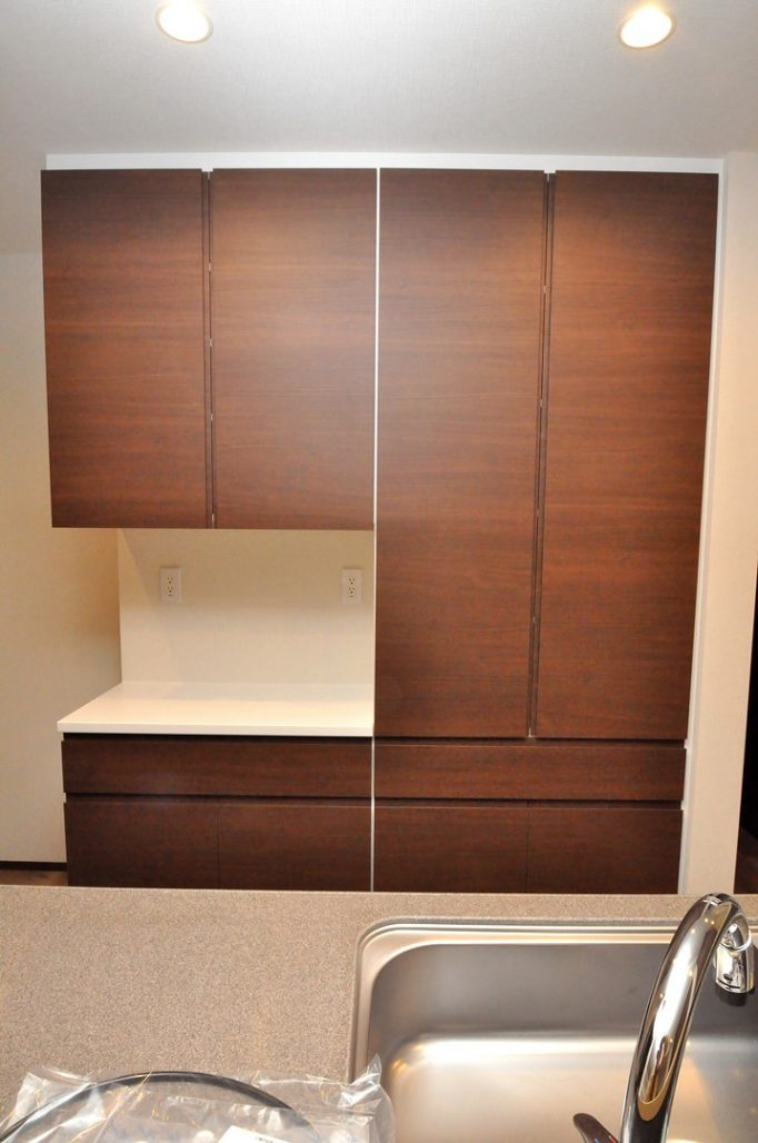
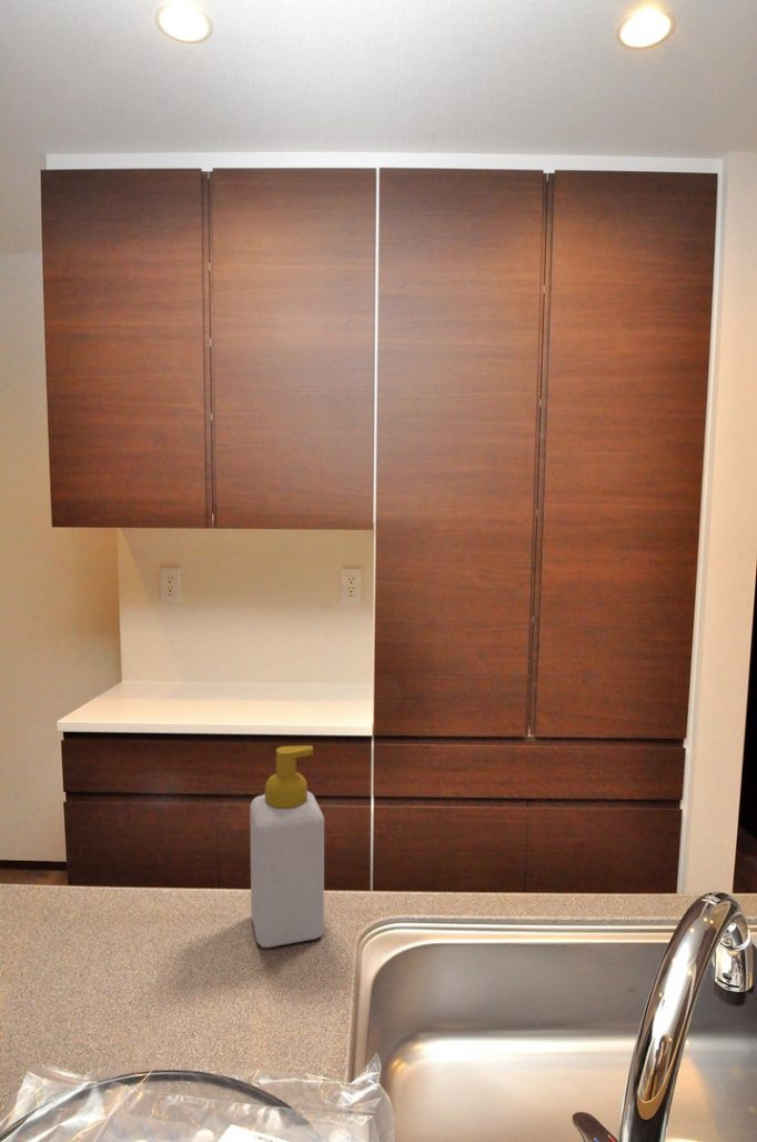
+ soap bottle [249,744,325,949]
